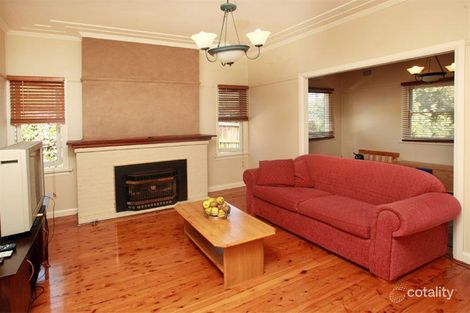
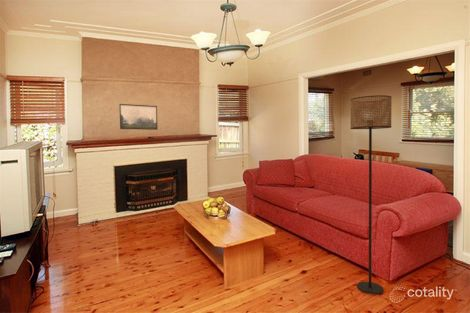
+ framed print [118,103,158,131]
+ floor lamp [349,94,393,295]
